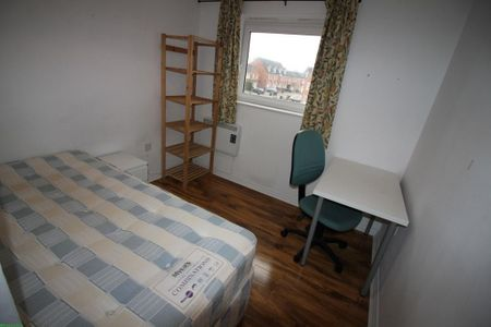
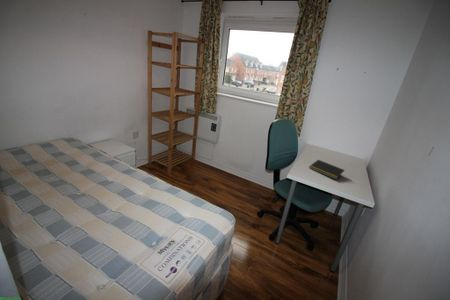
+ notepad [308,159,345,180]
